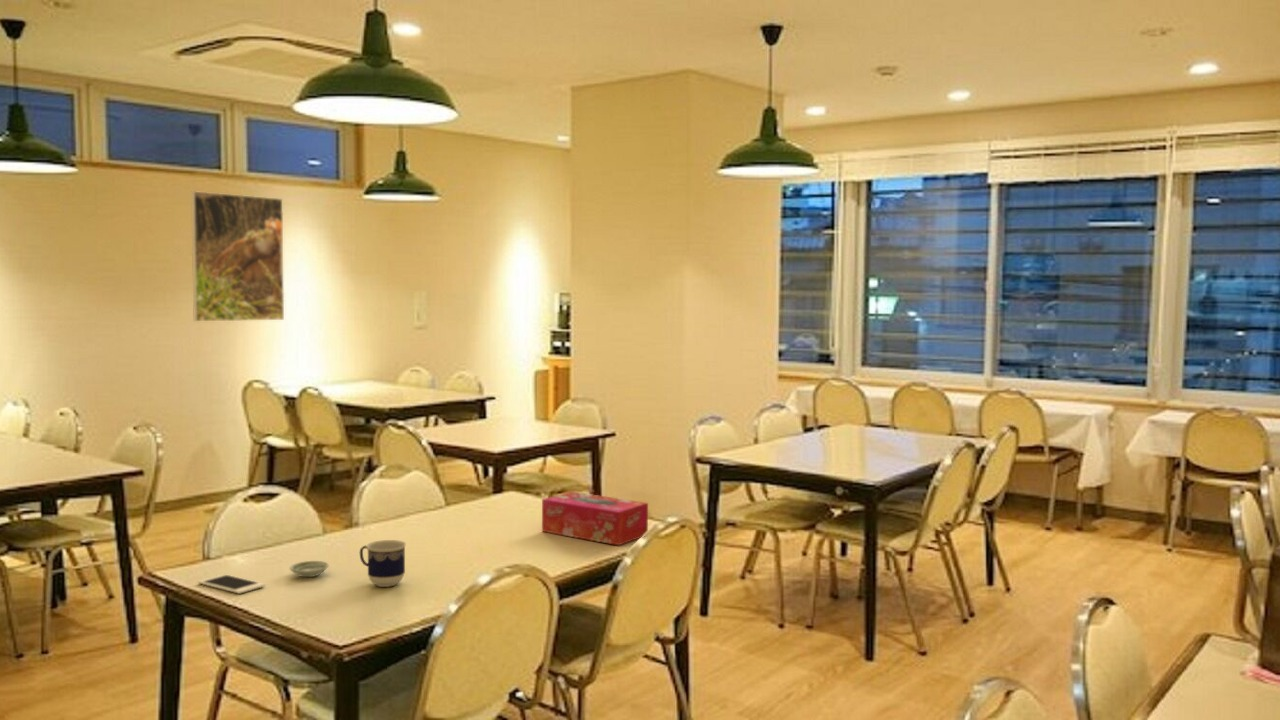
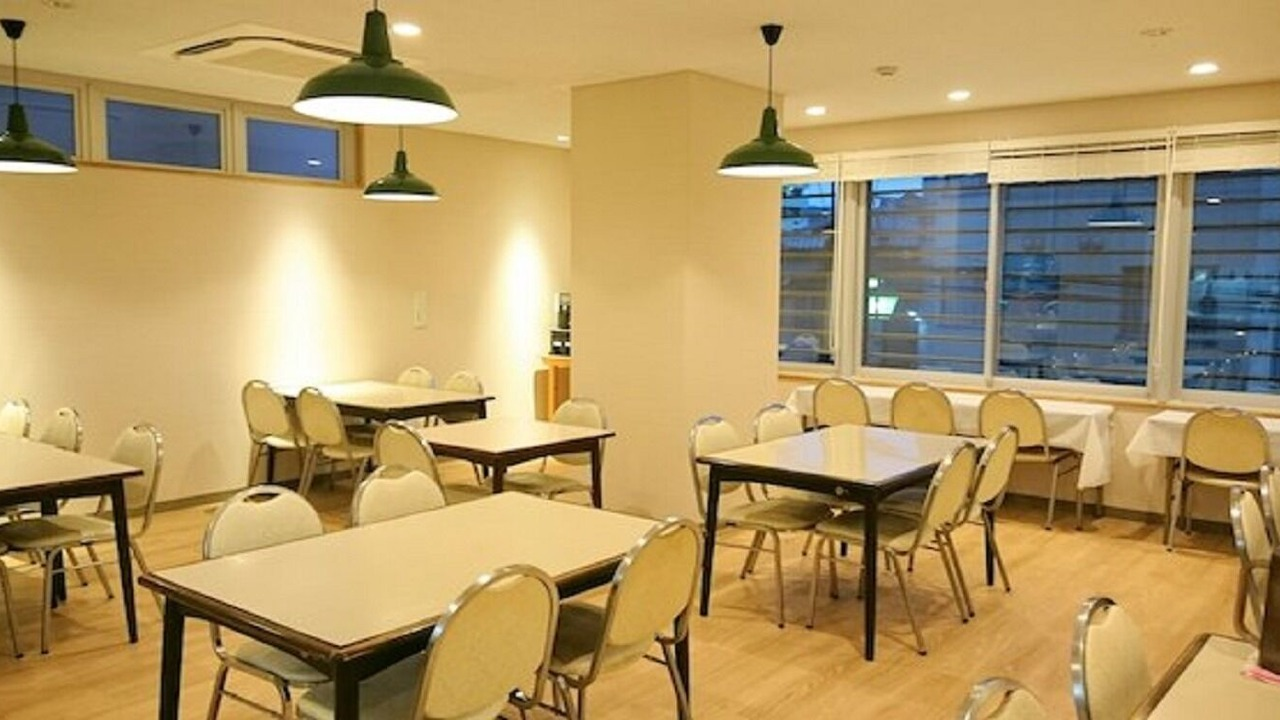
- saucer [289,560,330,578]
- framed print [190,190,285,322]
- cup [359,539,407,588]
- cell phone [197,573,266,595]
- tissue box [541,491,649,546]
